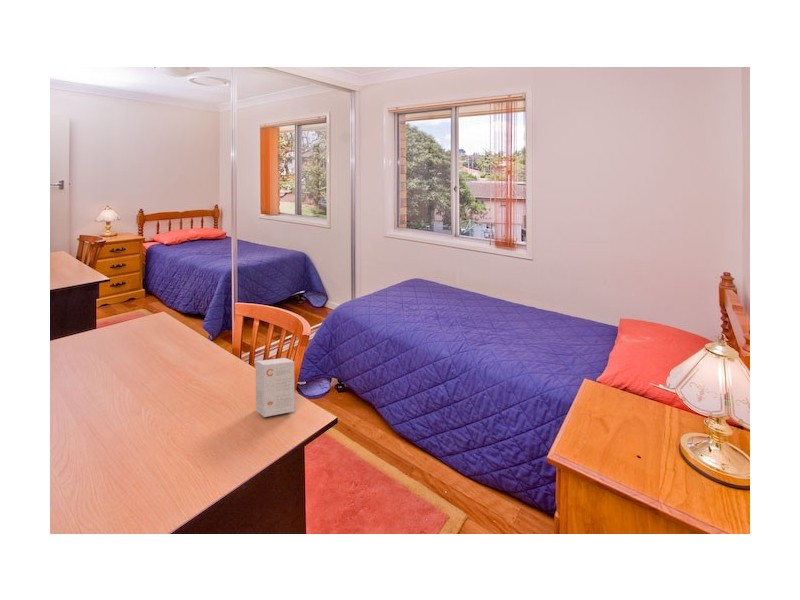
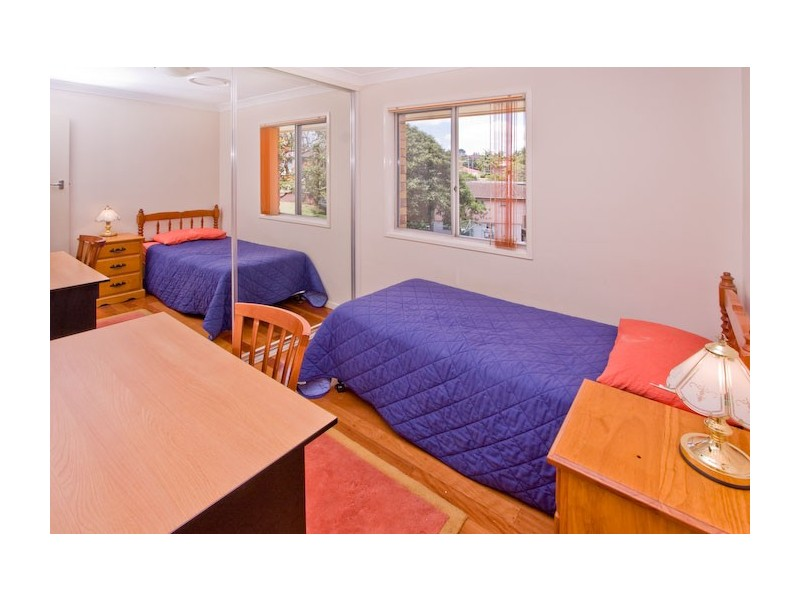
- small box [254,357,296,418]
